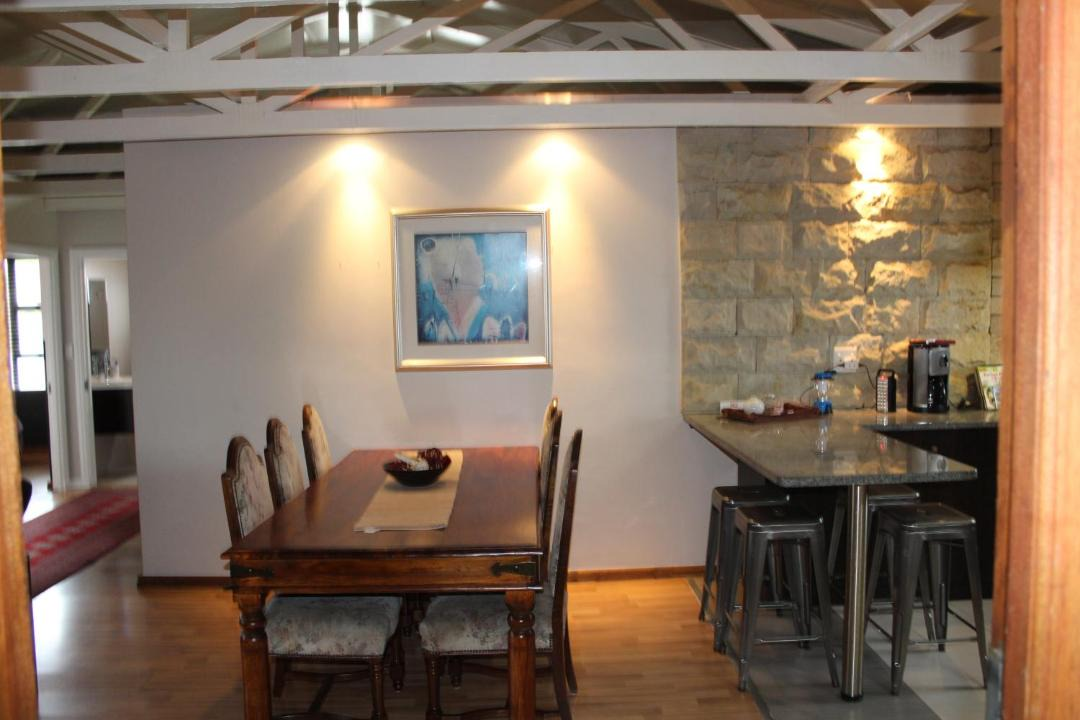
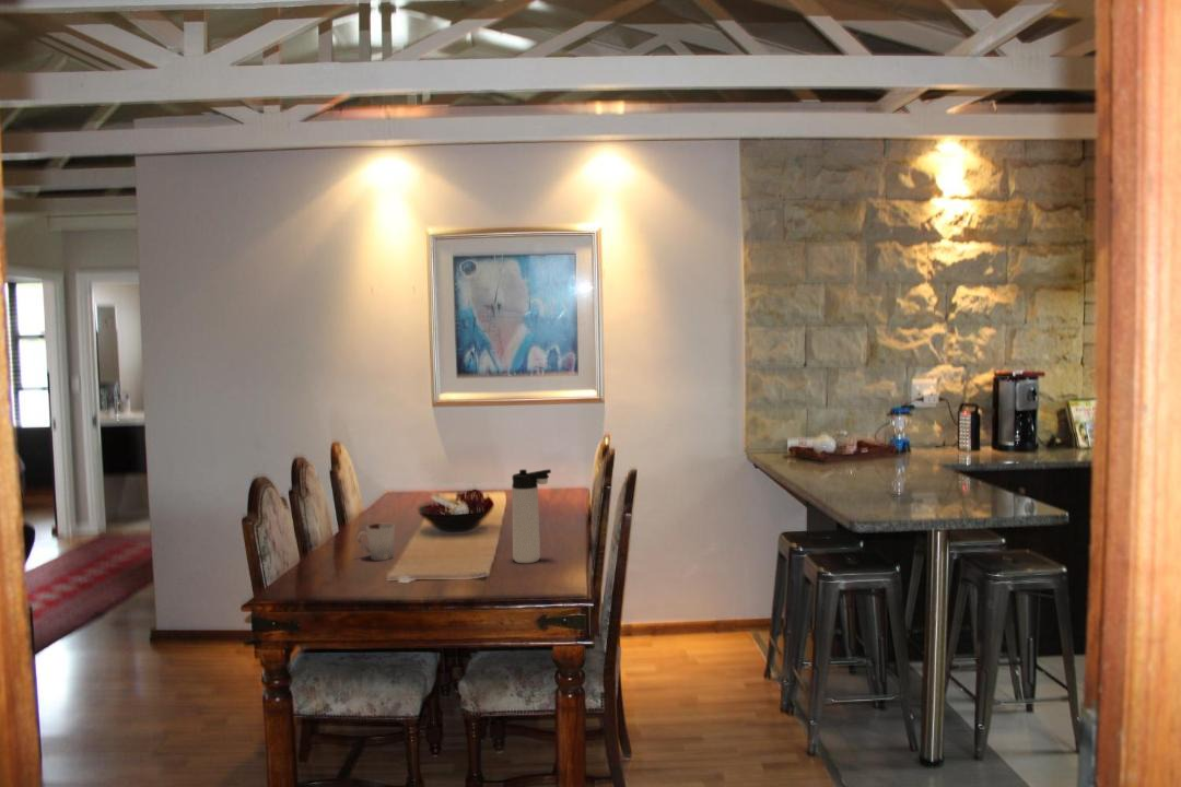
+ cup [356,522,396,562]
+ thermos bottle [511,468,552,564]
